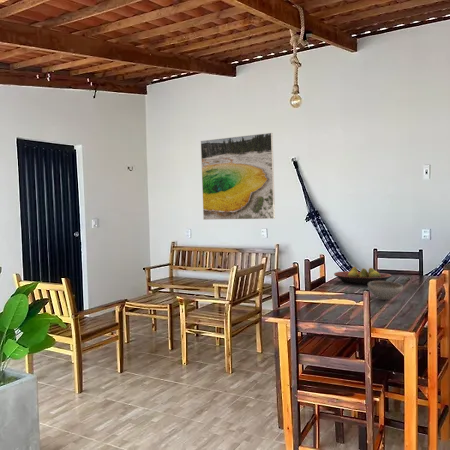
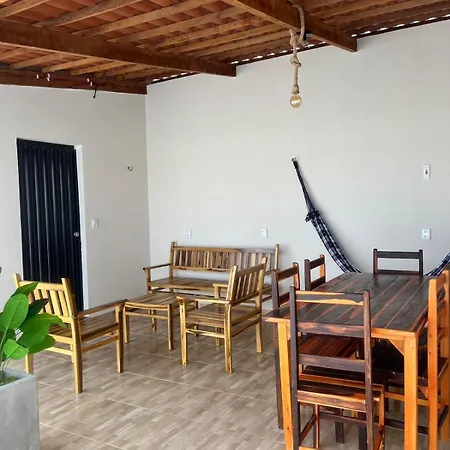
- bowl [367,280,404,301]
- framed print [200,132,276,221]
- fruit bowl [333,266,393,286]
